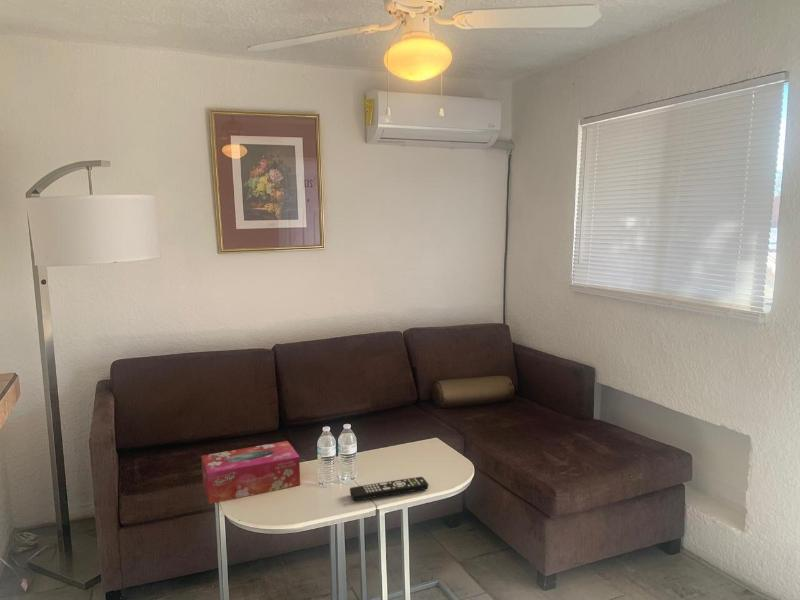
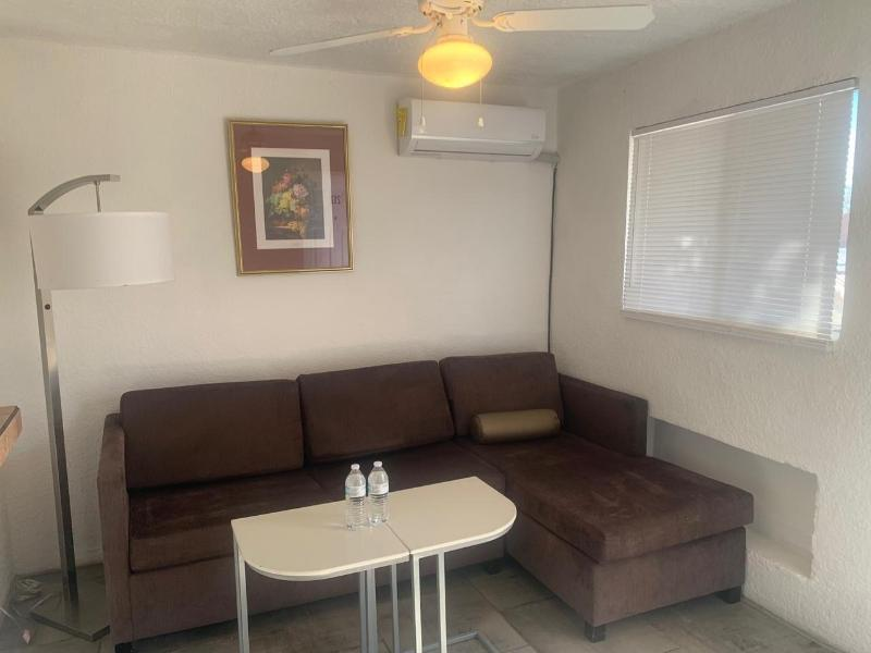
- tissue box [200,440,301,505]
- remote control [349,476,429,501]
